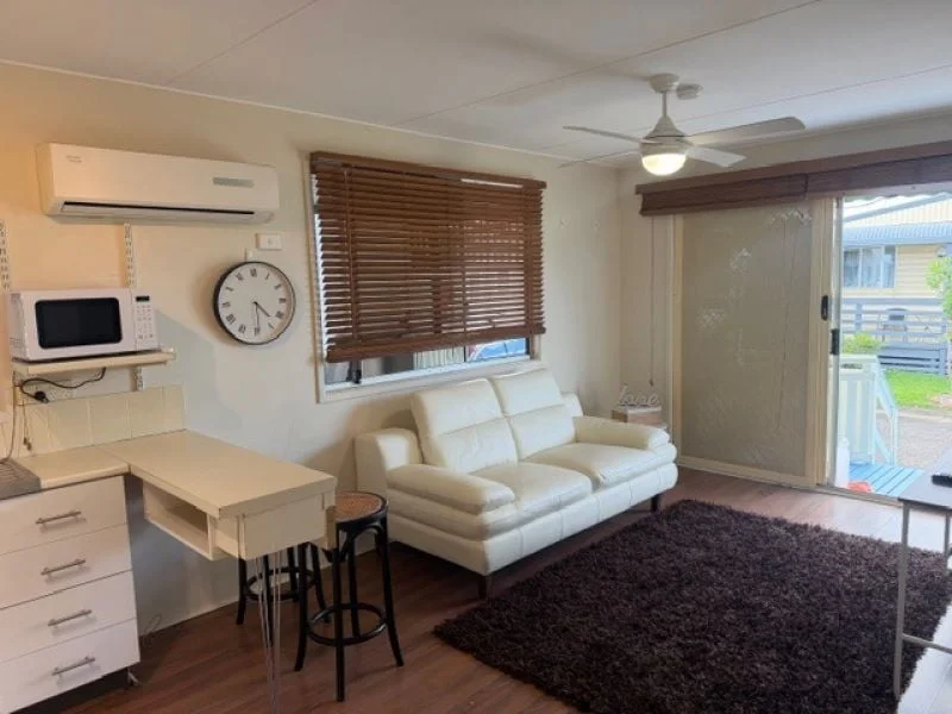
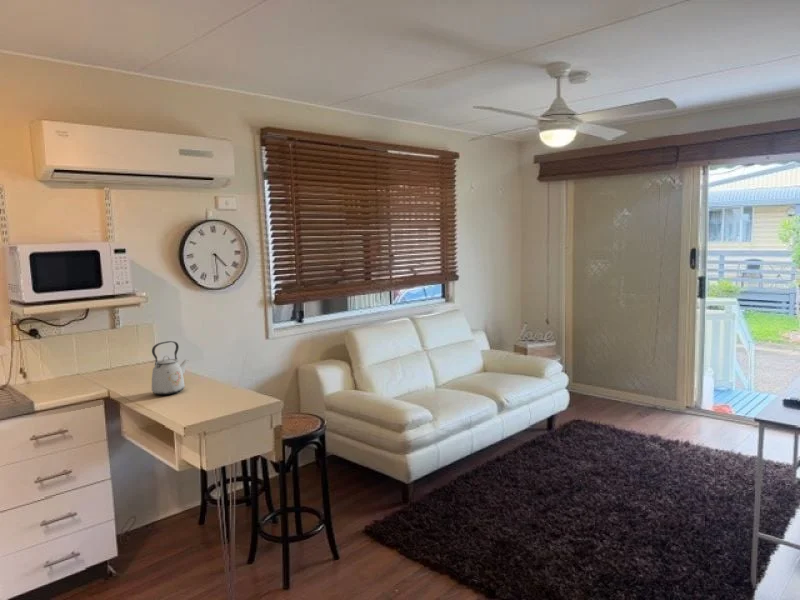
+ kettle [151,340,189,396]
